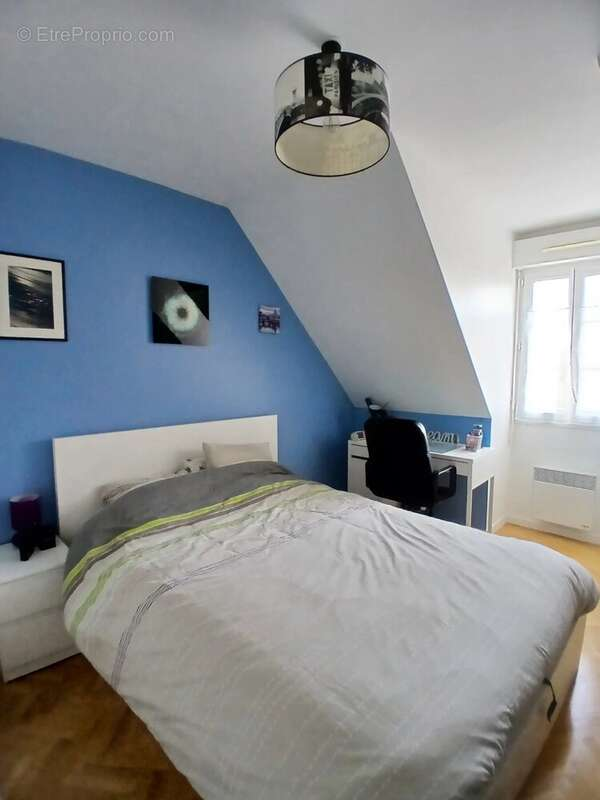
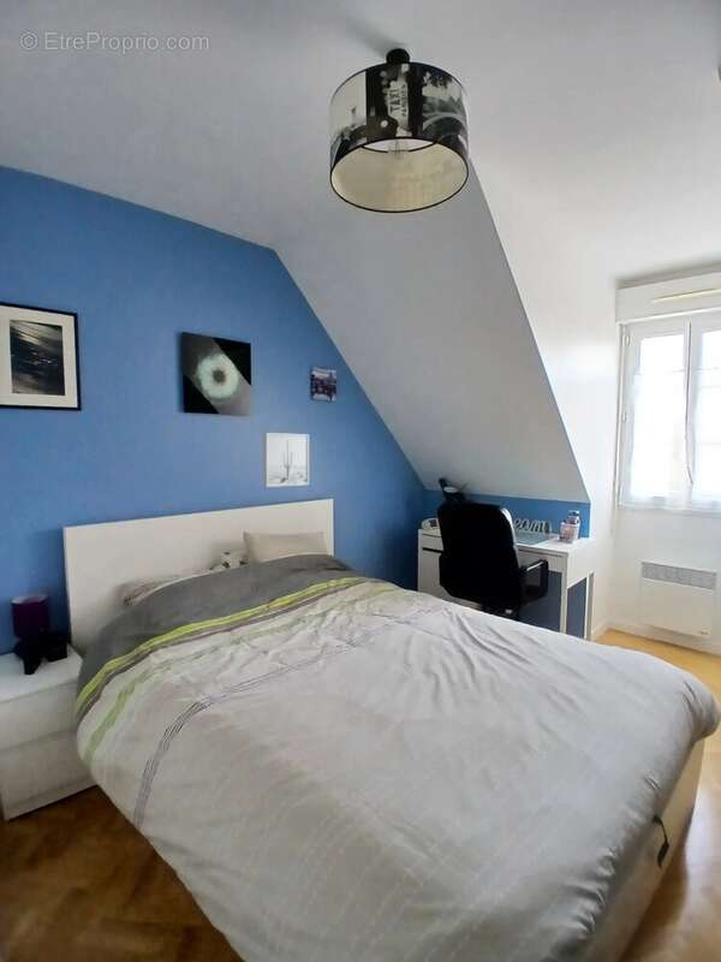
+ wall art [262,432,310,488]
